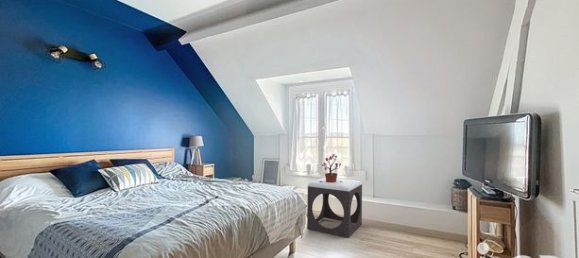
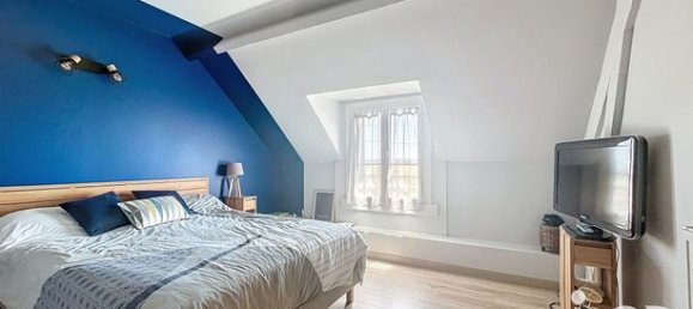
- footstool [306,177,363,239]
- potted plant [320,153,342,182]
